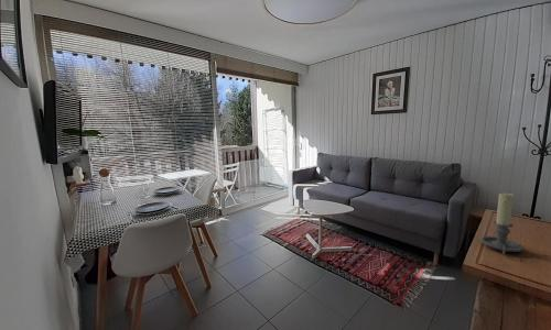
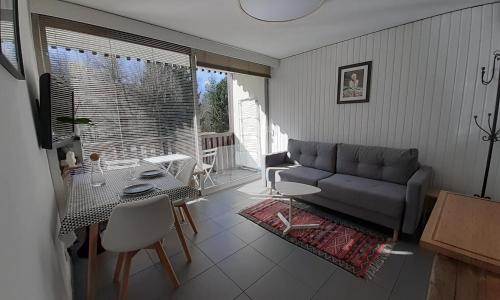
- candle holder [479,191,525,255]
